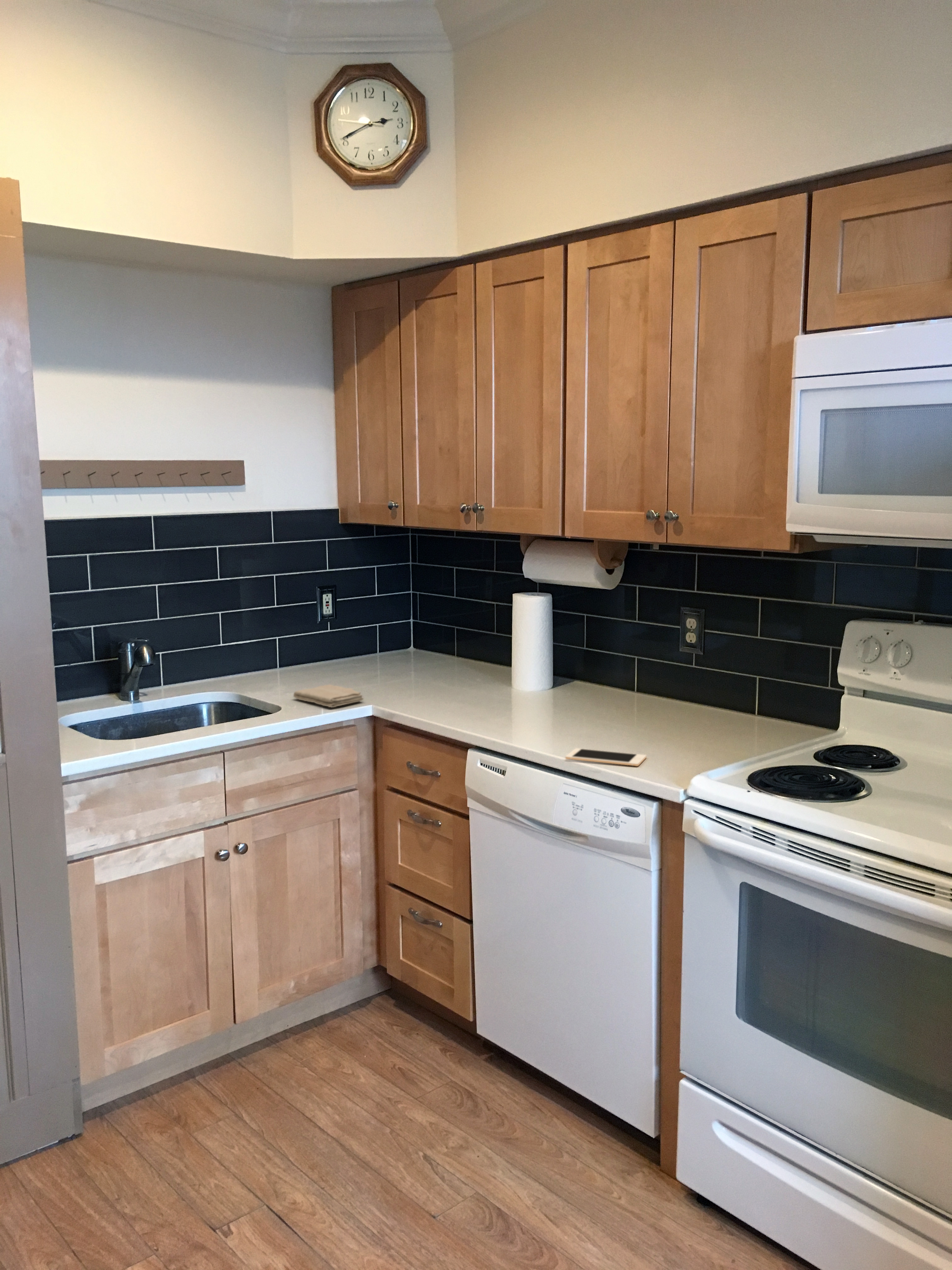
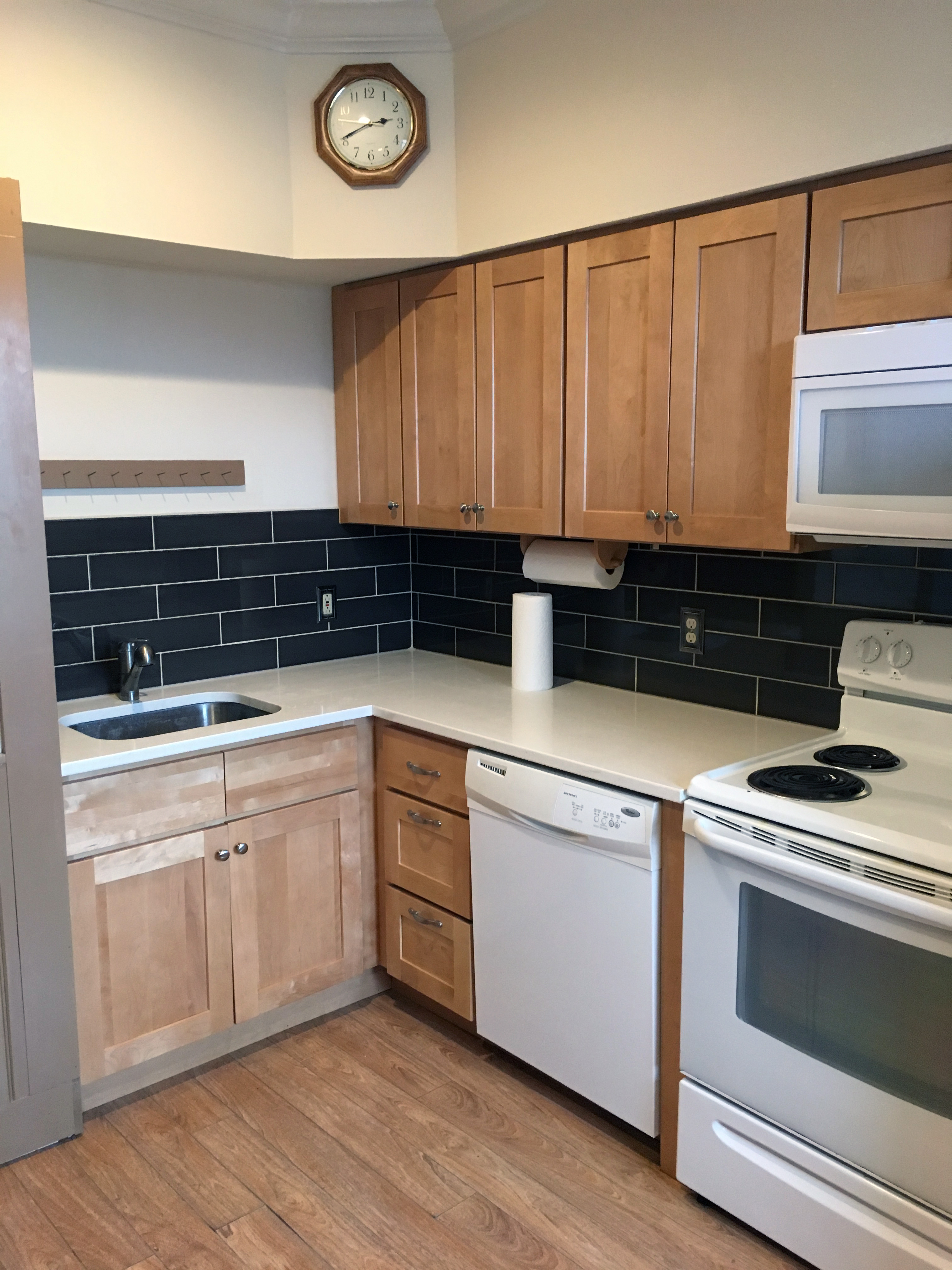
- washcloth [293,684,364,708]
- cell phone [565,748,647,767]
